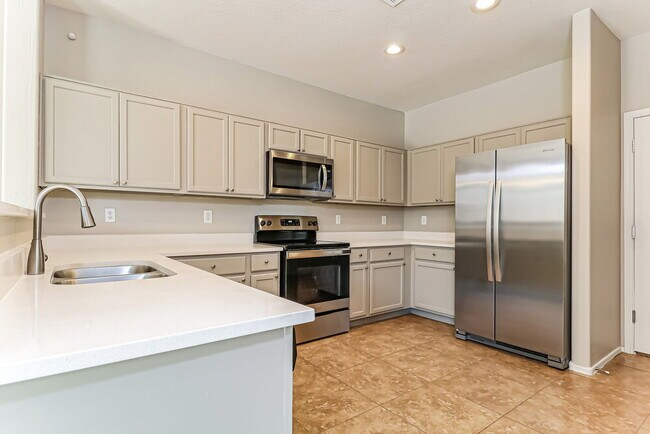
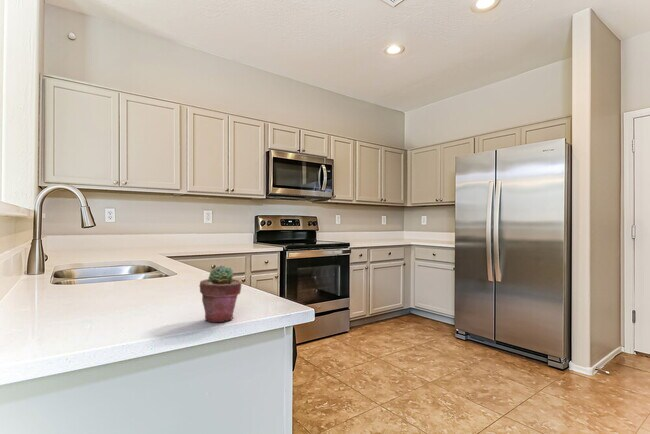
+ potted succulent [198,265,242,323]
